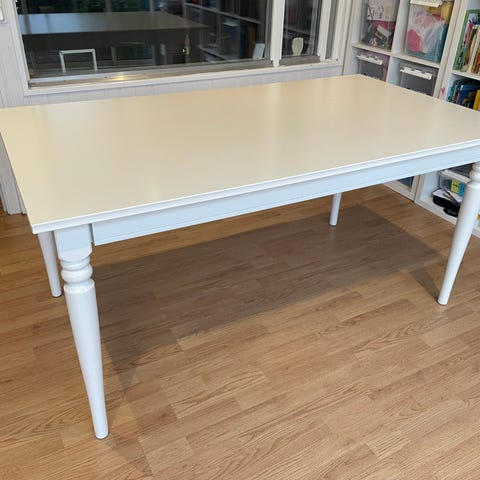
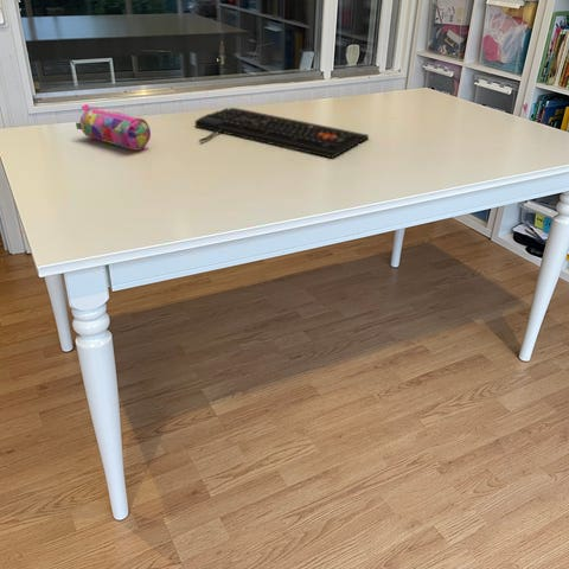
+ pencil case [75,103,152,151]
+ keyboard [193,107,370,159]
